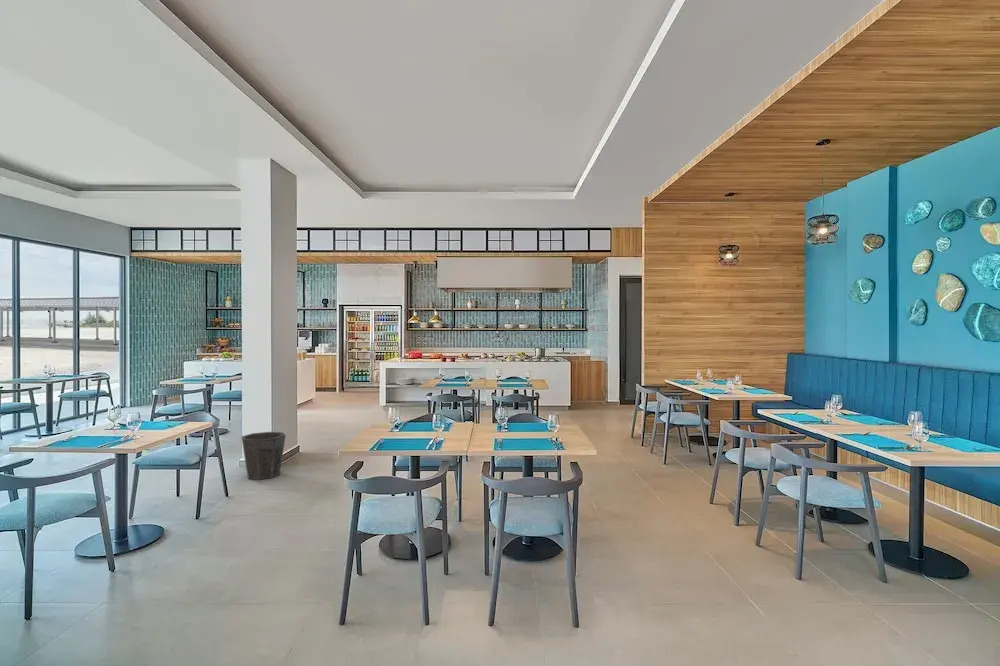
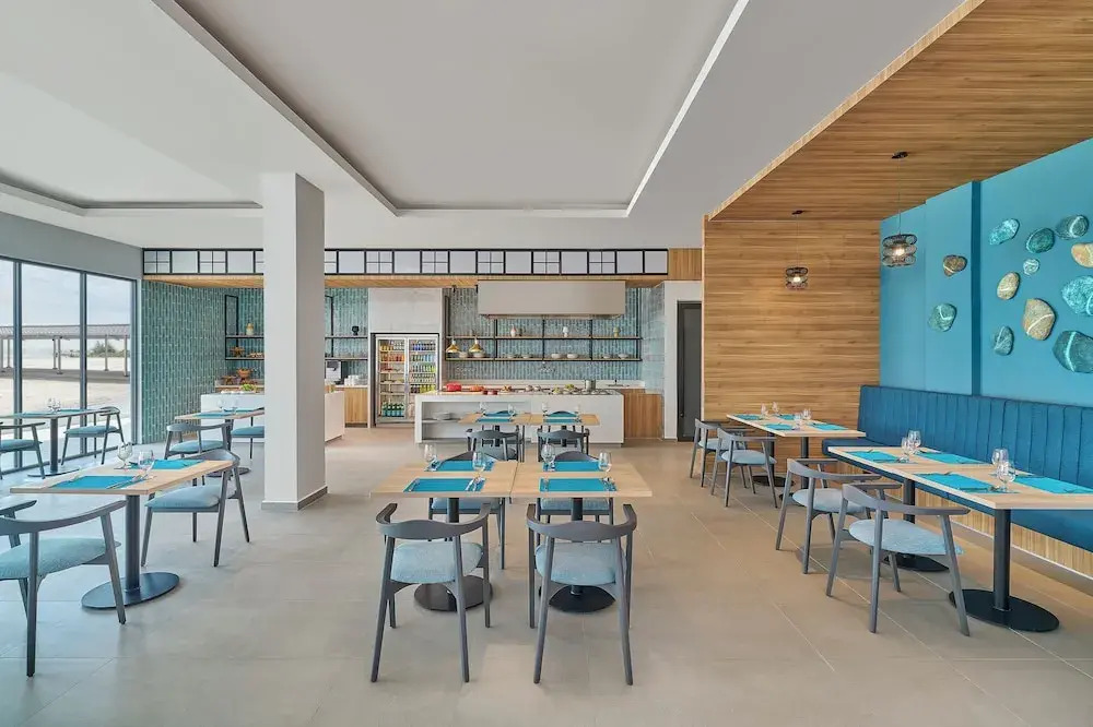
- waste bin [240,431,287,481]
